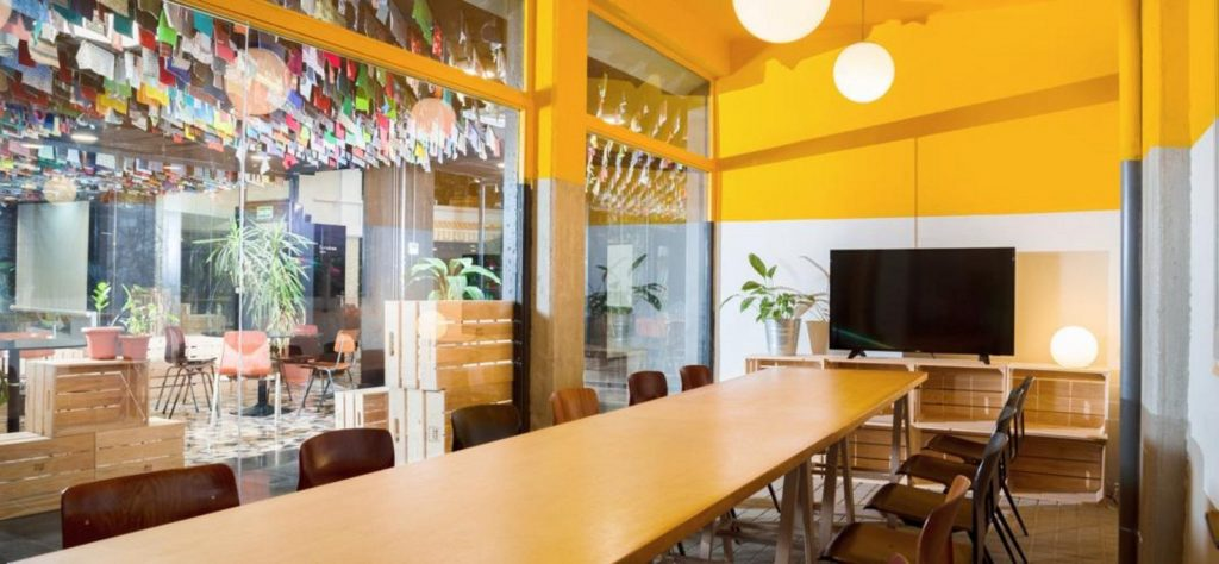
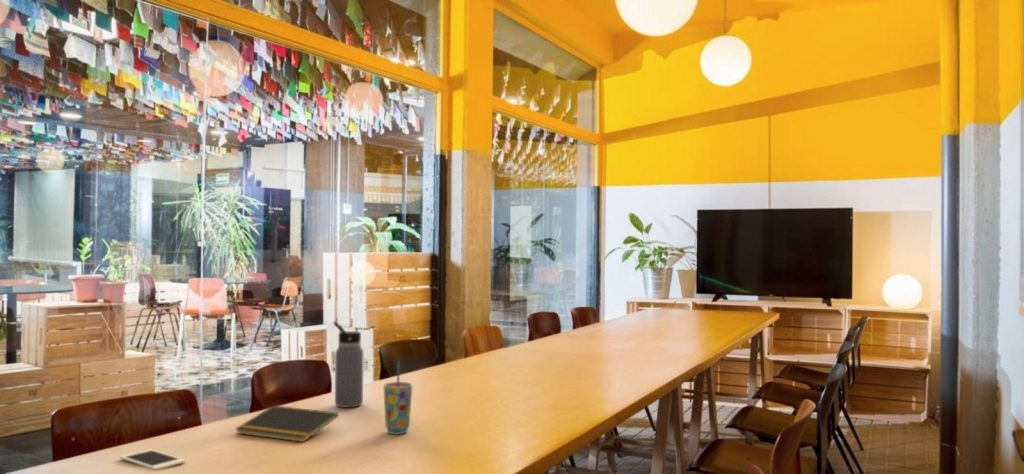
+ water bottle [332,320,364,408]
+ cup [383,361,413,435]
+ notepad [234,404,339,443]
+ cell phone [119,449,186,471]
